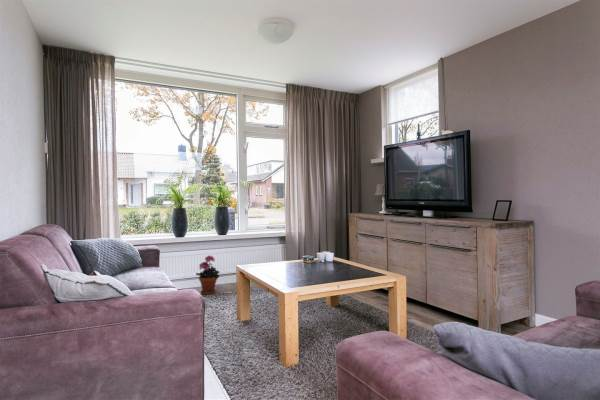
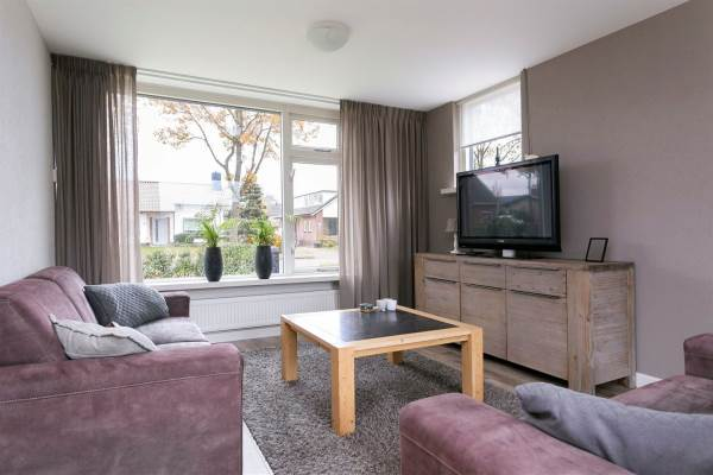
- potted plant [195,254,221,295]
